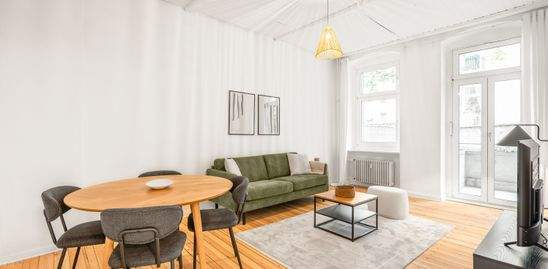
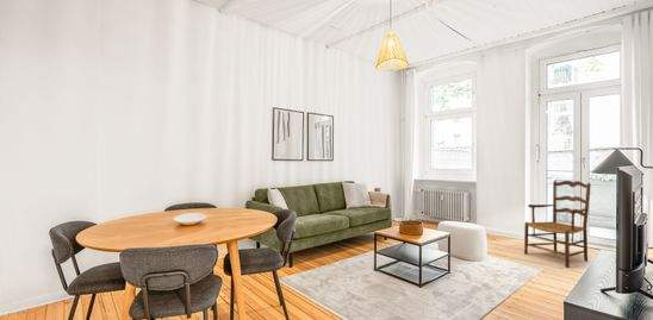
+ armchair [523,180,592,269]
